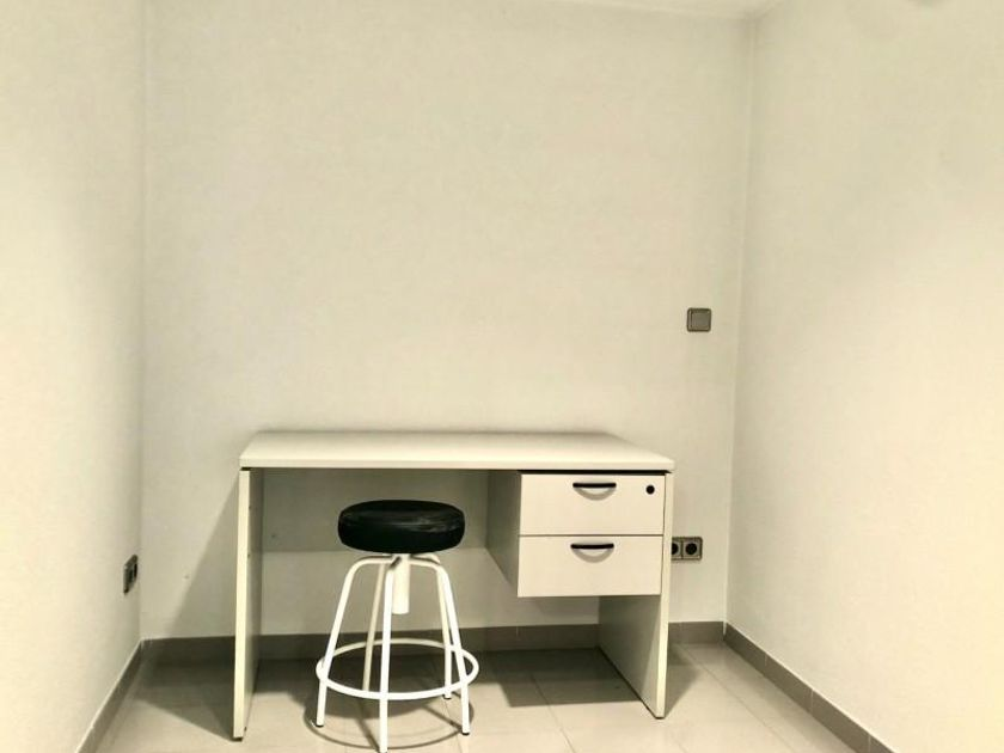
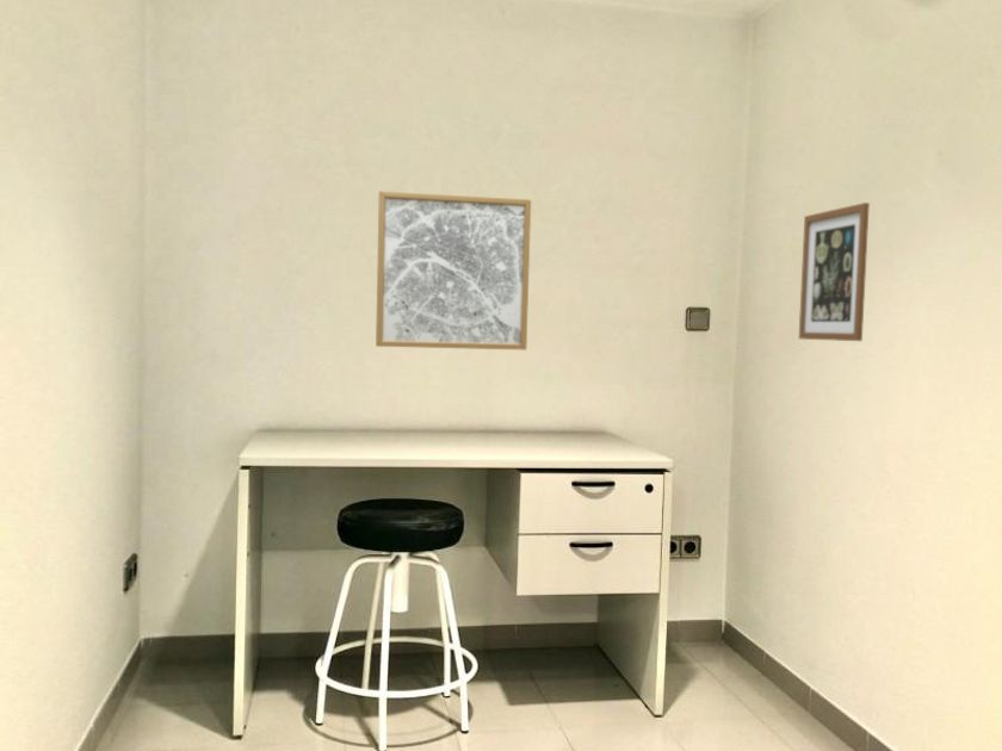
+ wall art [375,190,532,350]
+ wall art [798,201,871,342]
